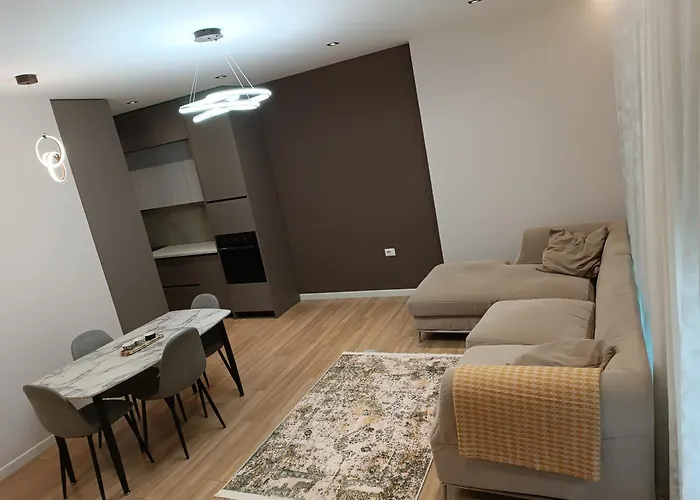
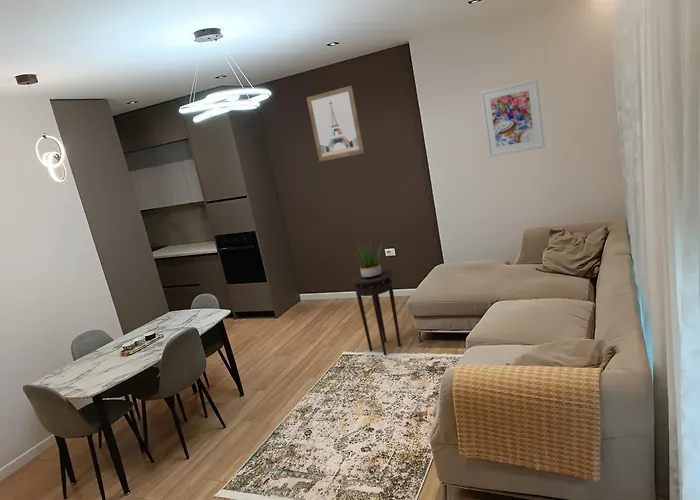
+ wall art [306,85,365,163]
+ stool [350,268,402,356]
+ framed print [479,78,546,158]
+ potted plant [350,241,384,278]
